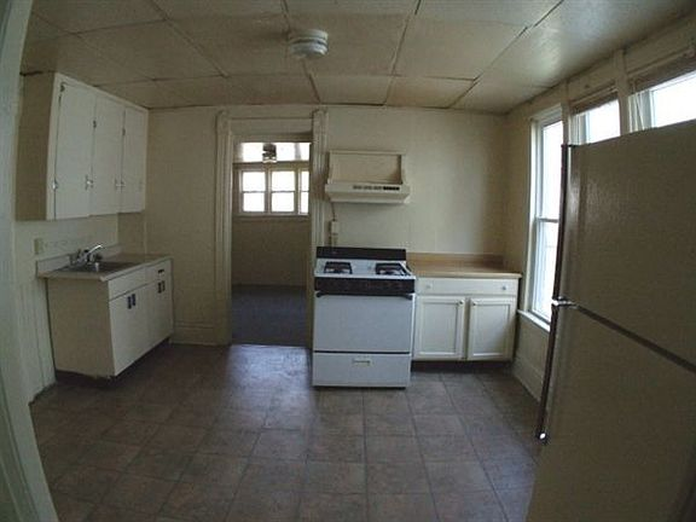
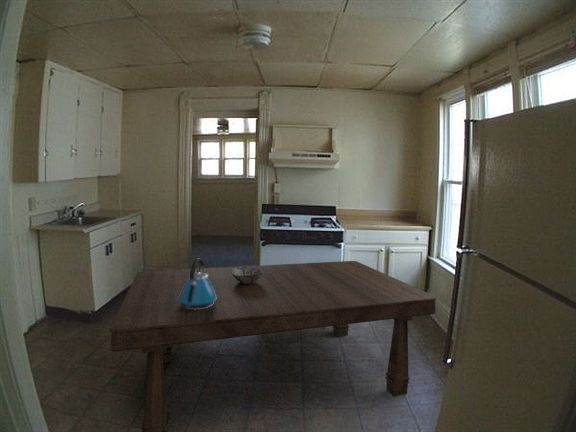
+ dining table [109,260,438,432]
+ kettle [179,258,217,310]
+ decorative bowl [231,265,263,284]
